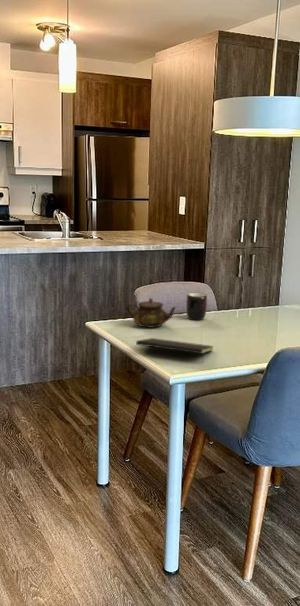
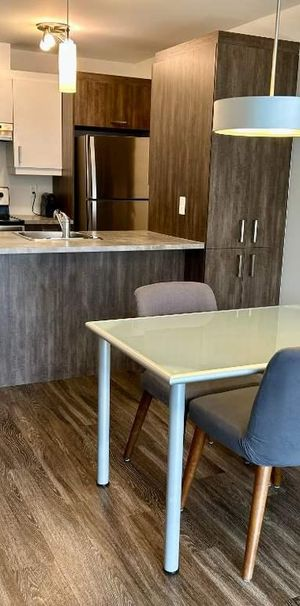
- notepad [135,337,215,364]
- teapot [125,297,177,329]
- mug [185,292,208,321]
